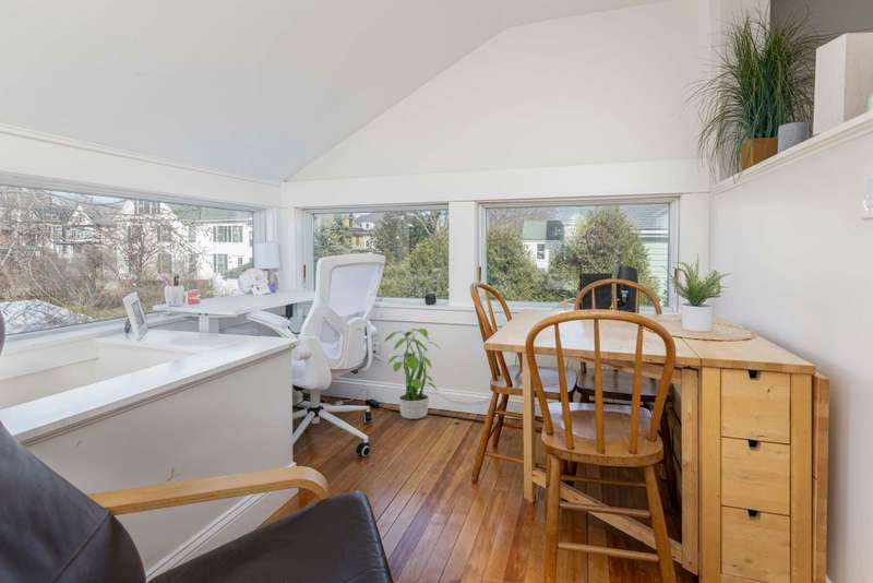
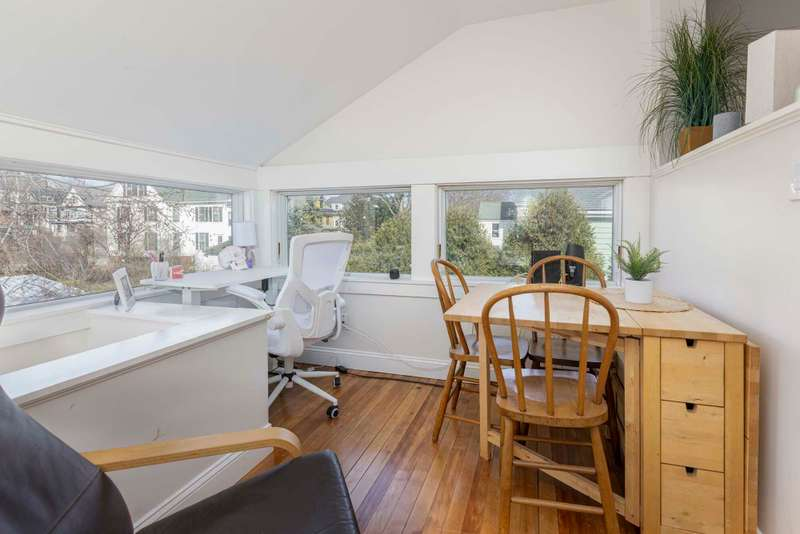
- potted plant [382,324,442,420]
